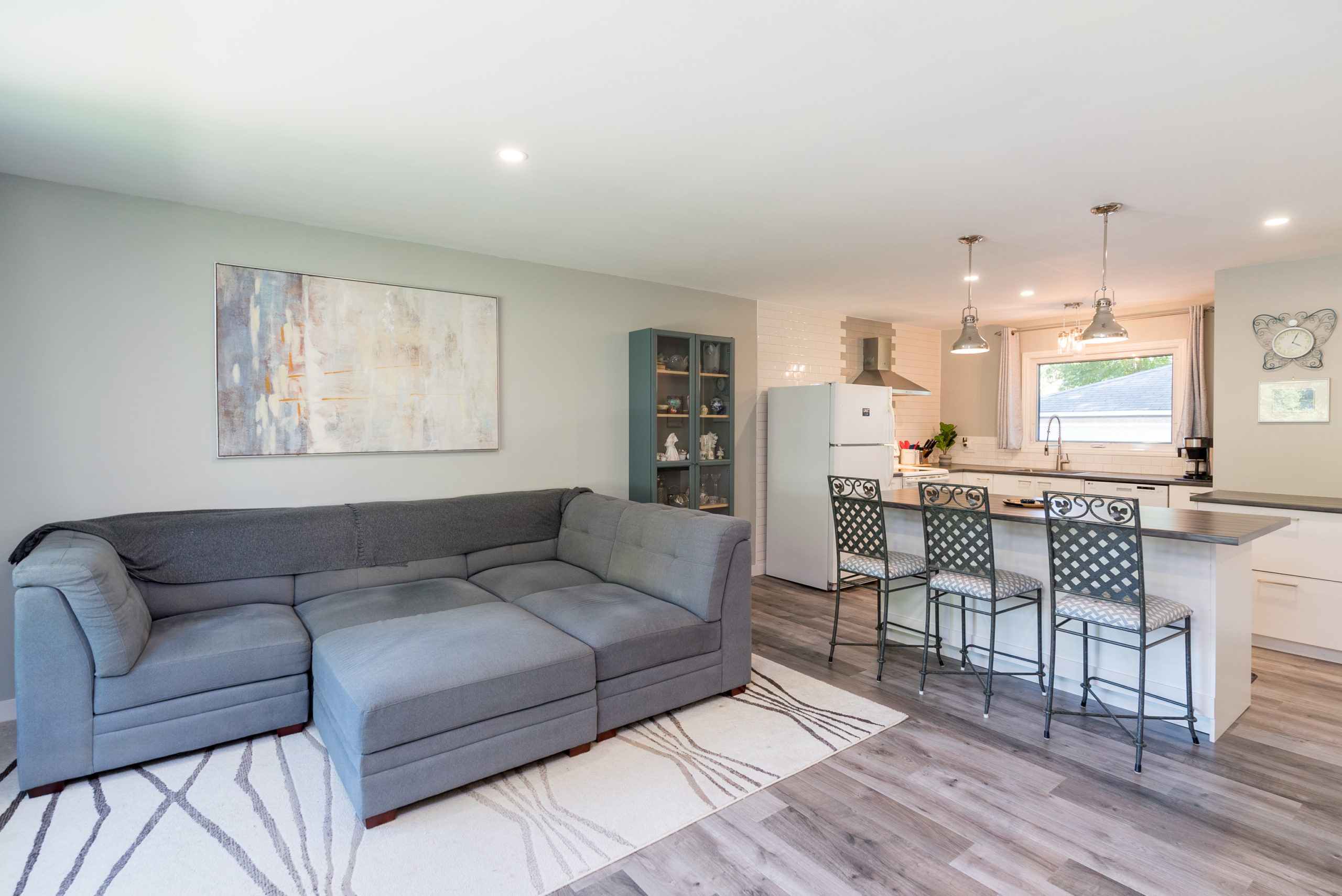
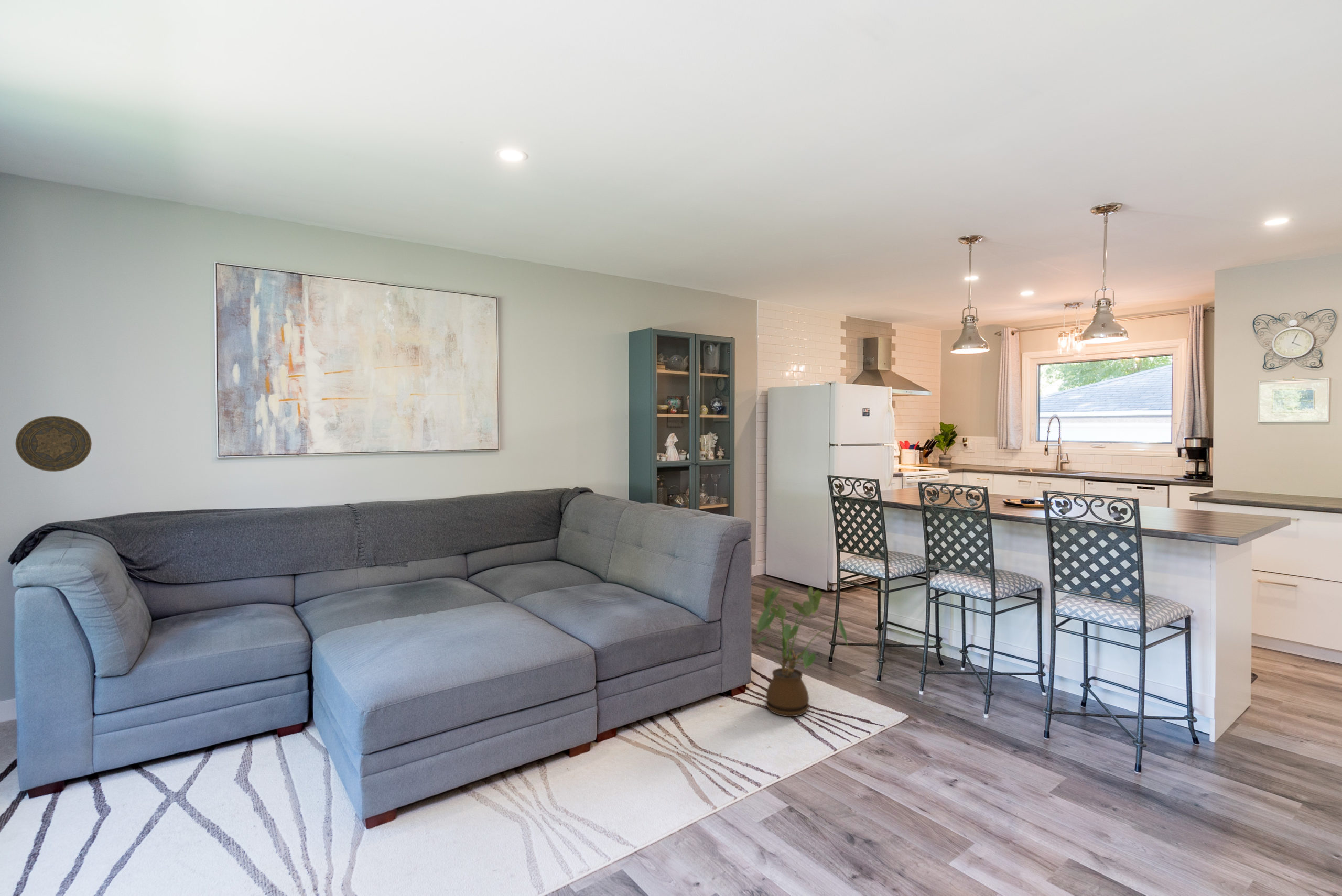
+ house plant [756,586,849,717]
+ decorative plate [15,416,92,472]
